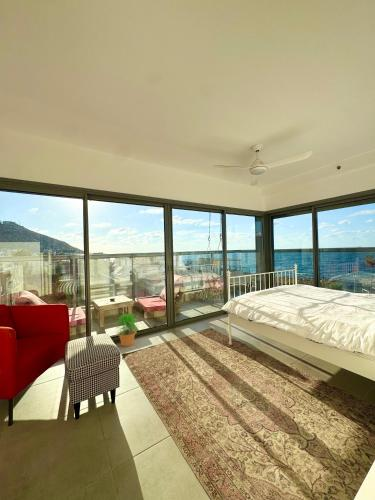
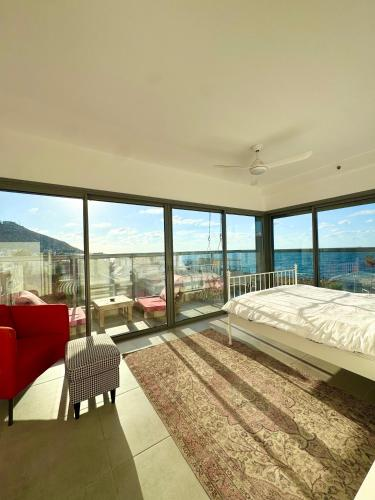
- potted plant [115,312,139,347]
